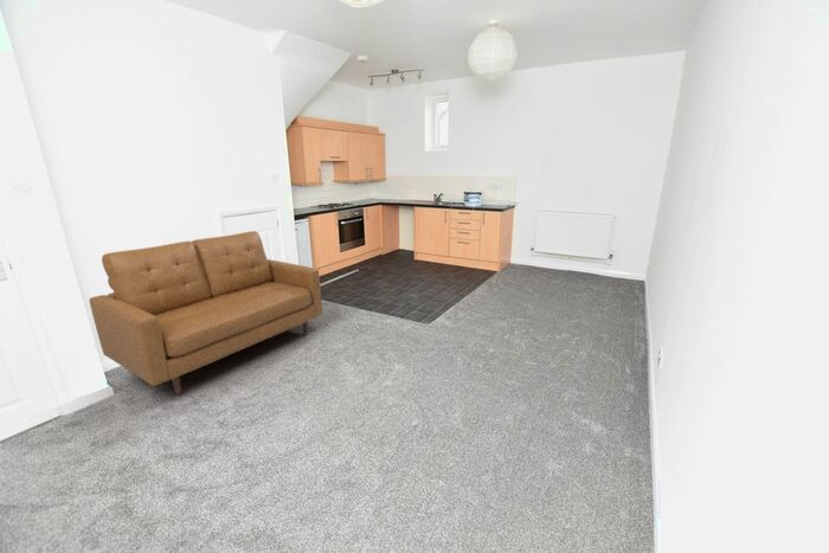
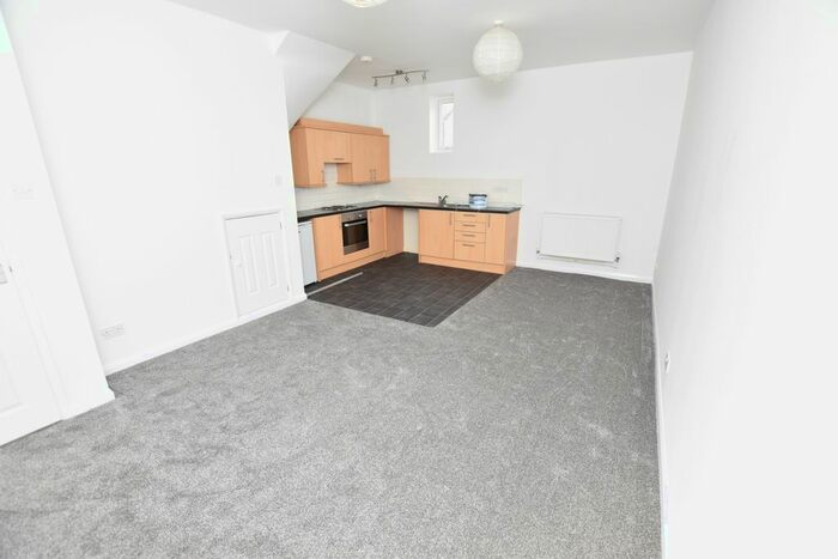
- sofa [88,230,323,397]
